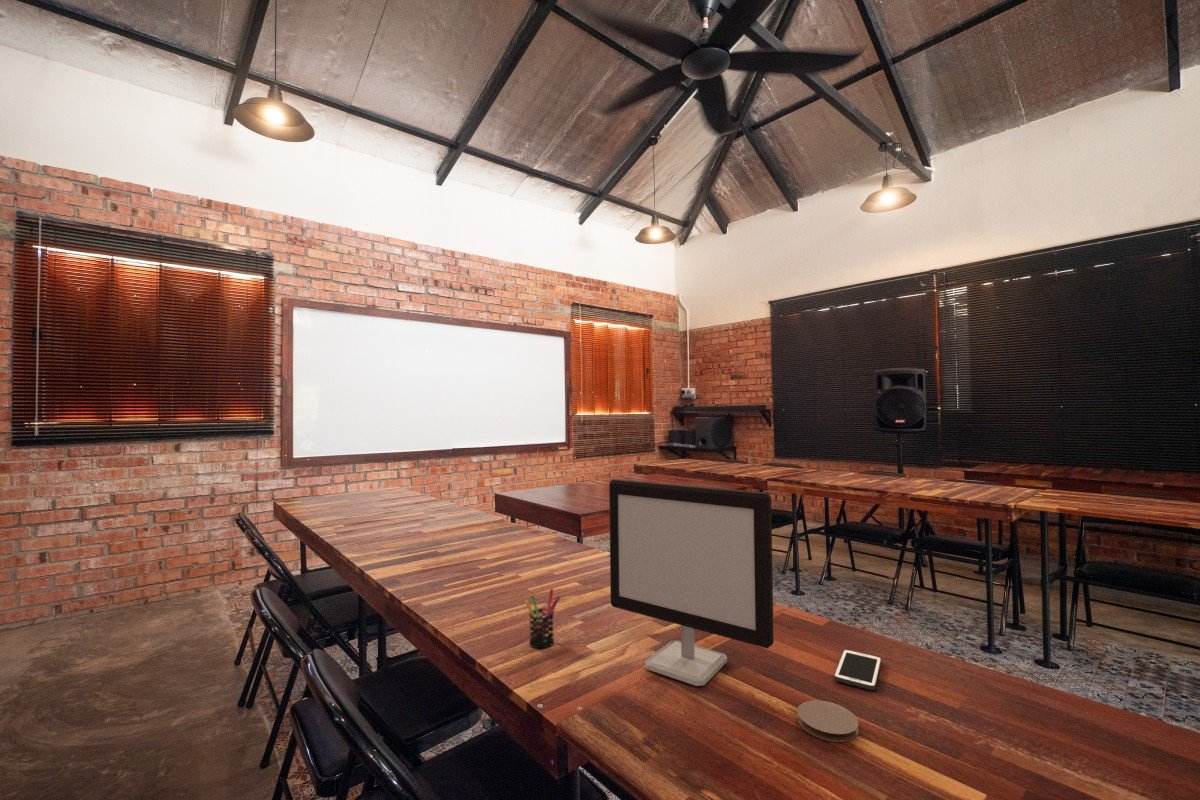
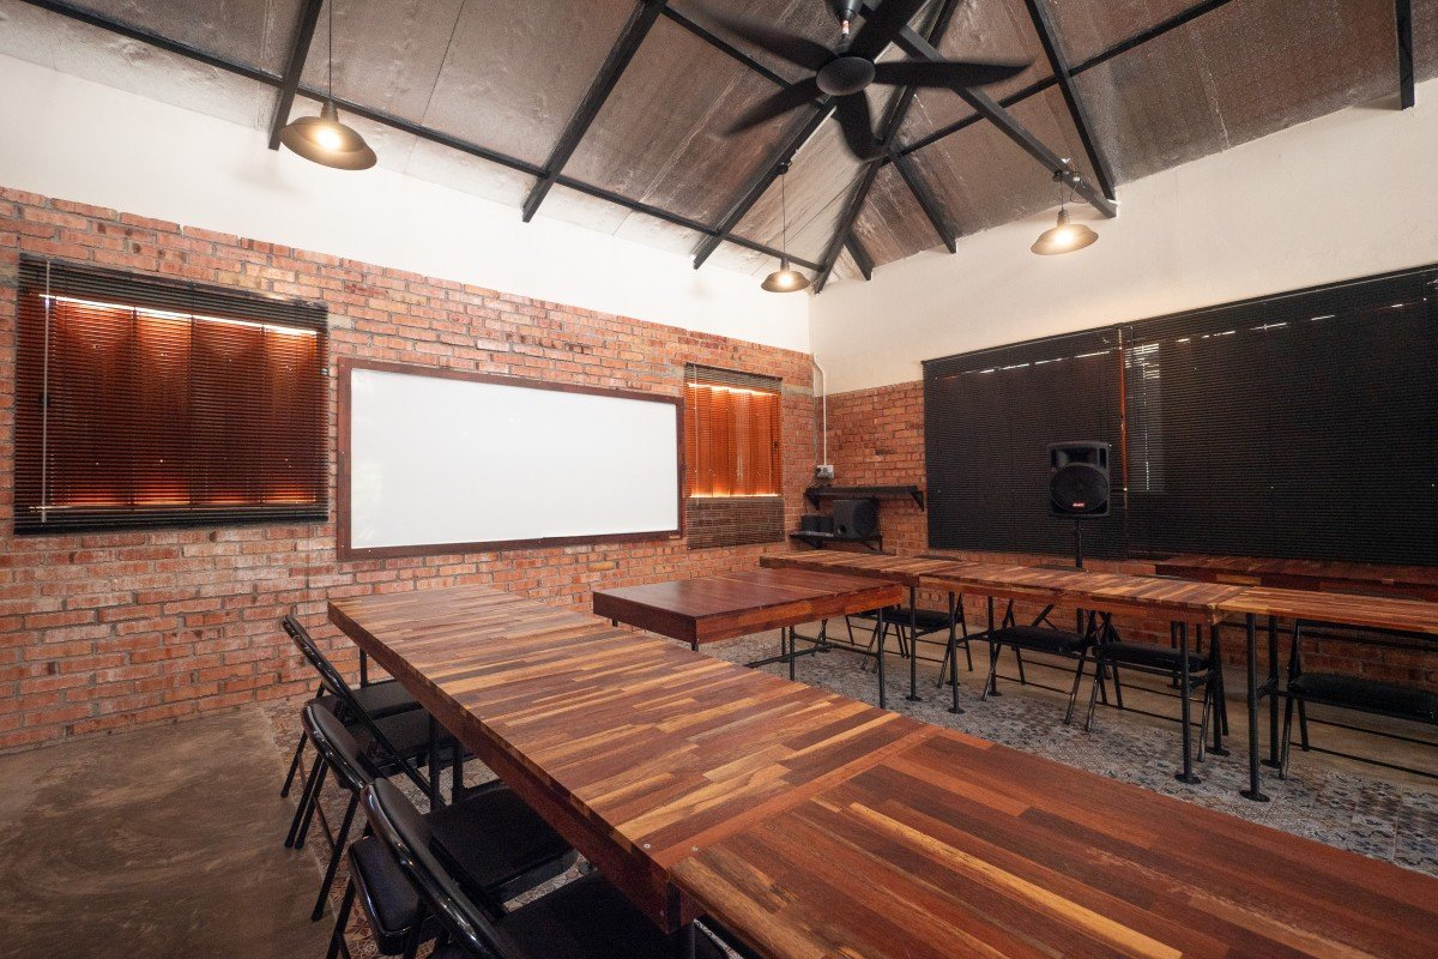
- pen holder [524,588,561,649]
- coaster [796,699,860,743]
- computer monitor [608,478,775,687]
- cell phone [833,648,882,691]
